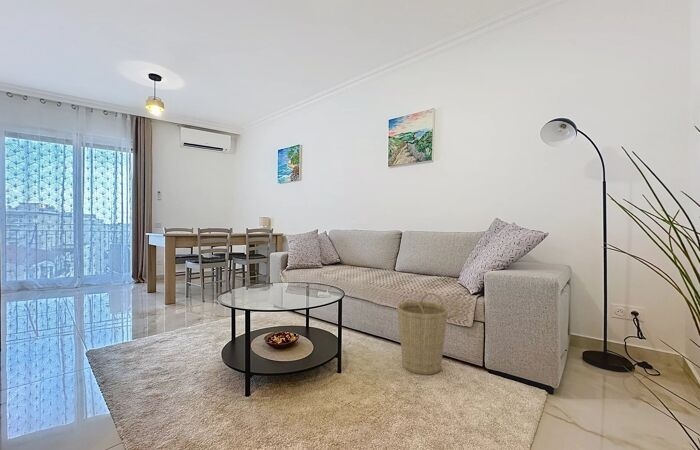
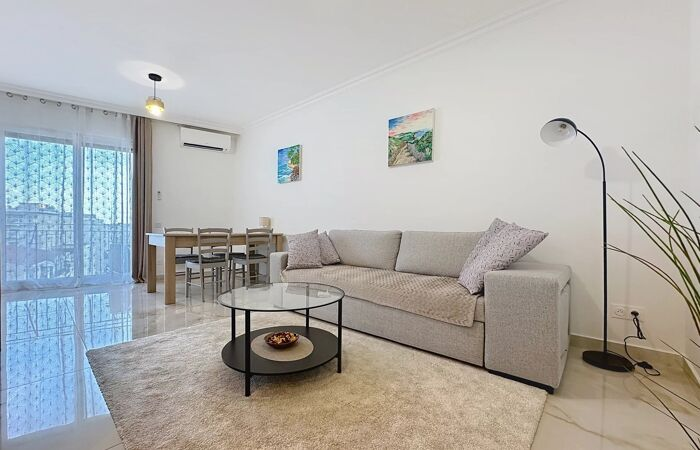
- basket [396,292,449,376]
